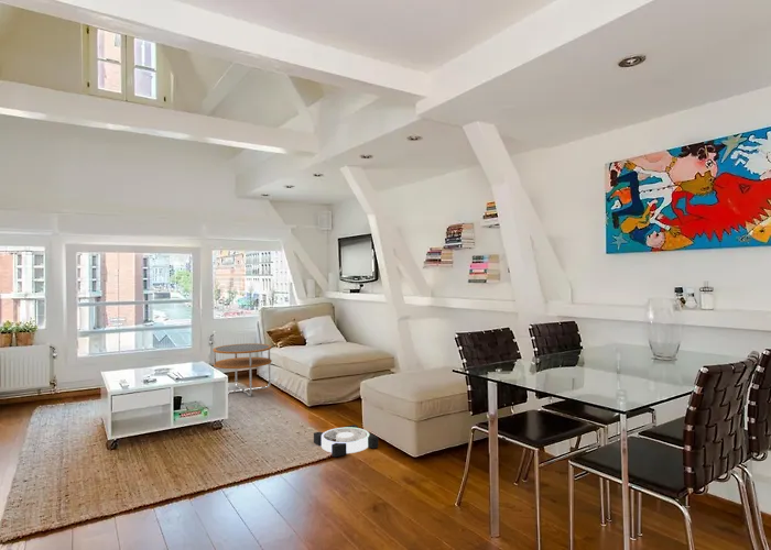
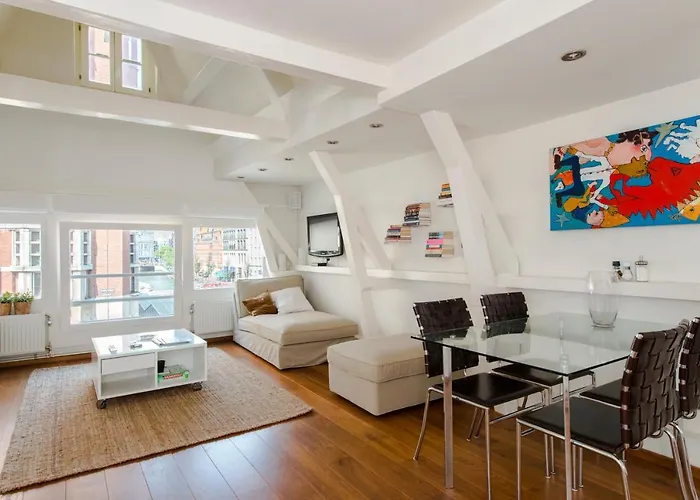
- electric fan [313,424,379,458]
- side table [211,342,273,397]
